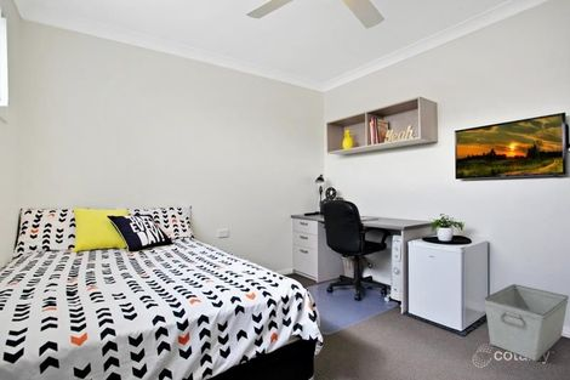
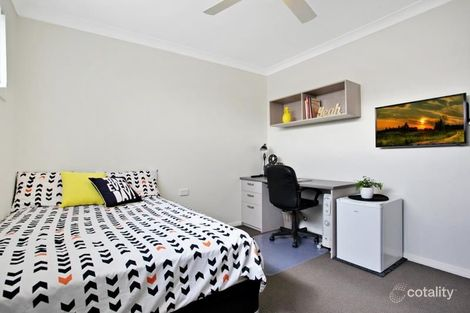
- storage bin [483,283,570,362]
